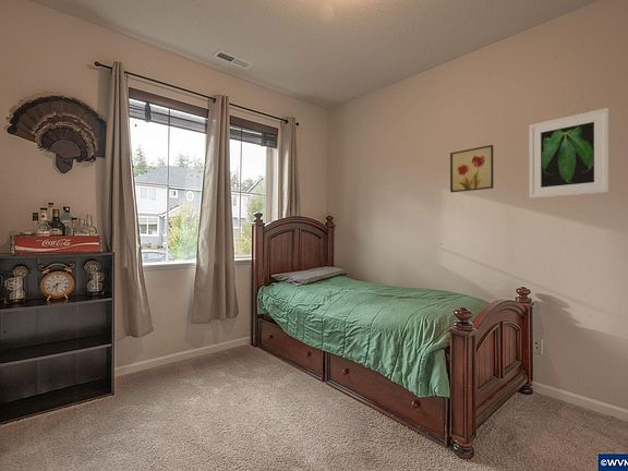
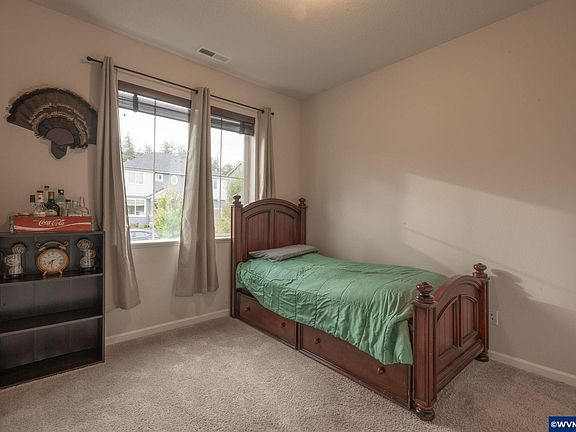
- wall art [449,144,494,193]
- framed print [529,107,611,200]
